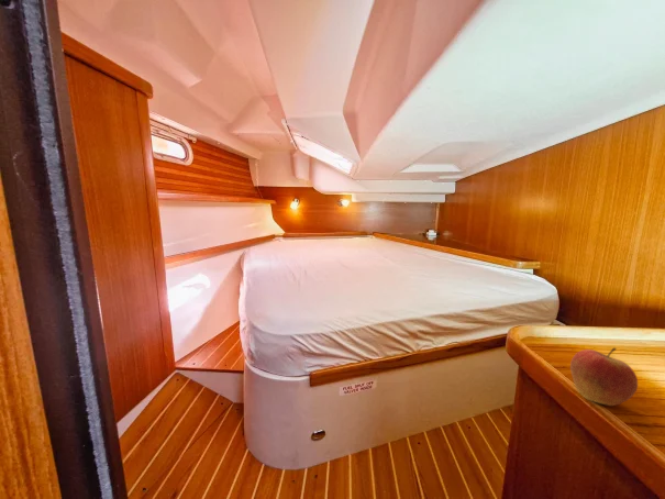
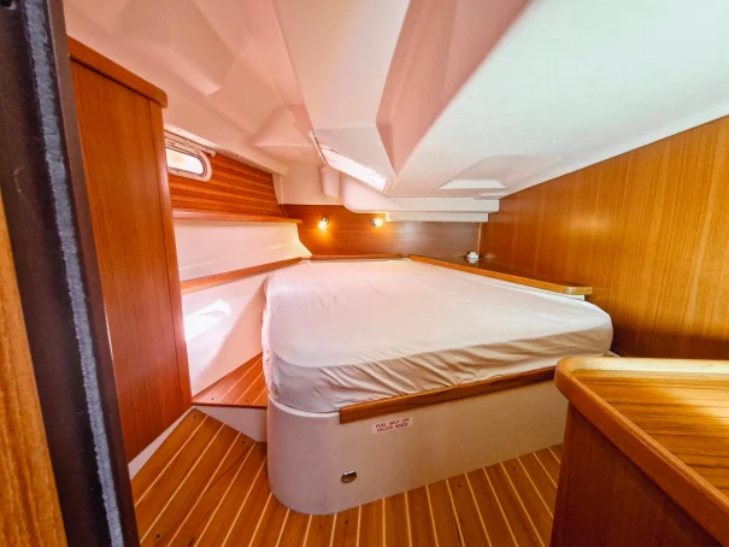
- apple [569,347,639,407]
